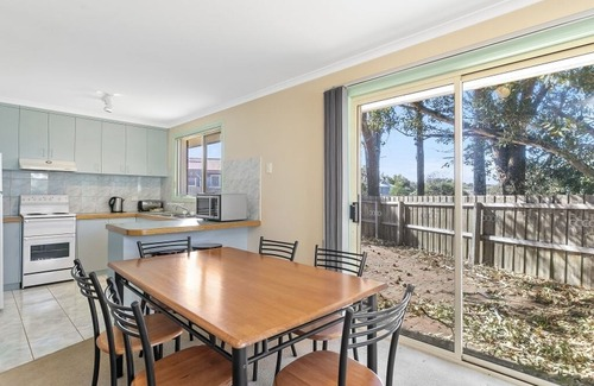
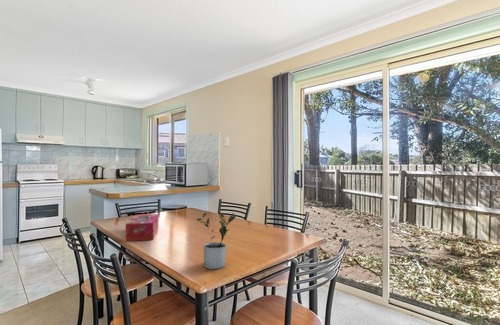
+ potted plant [196,212,237,270]
+ tissue box [125,213,160,242]
